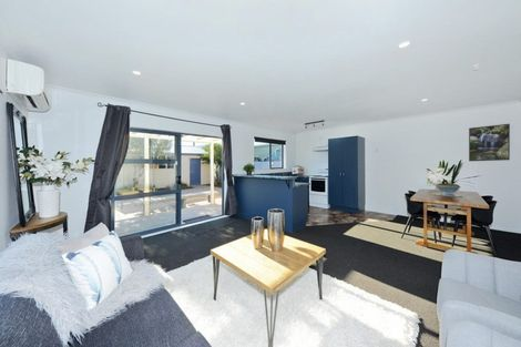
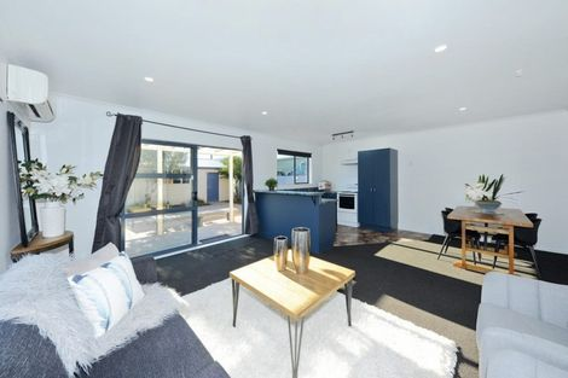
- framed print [468,123,511,162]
